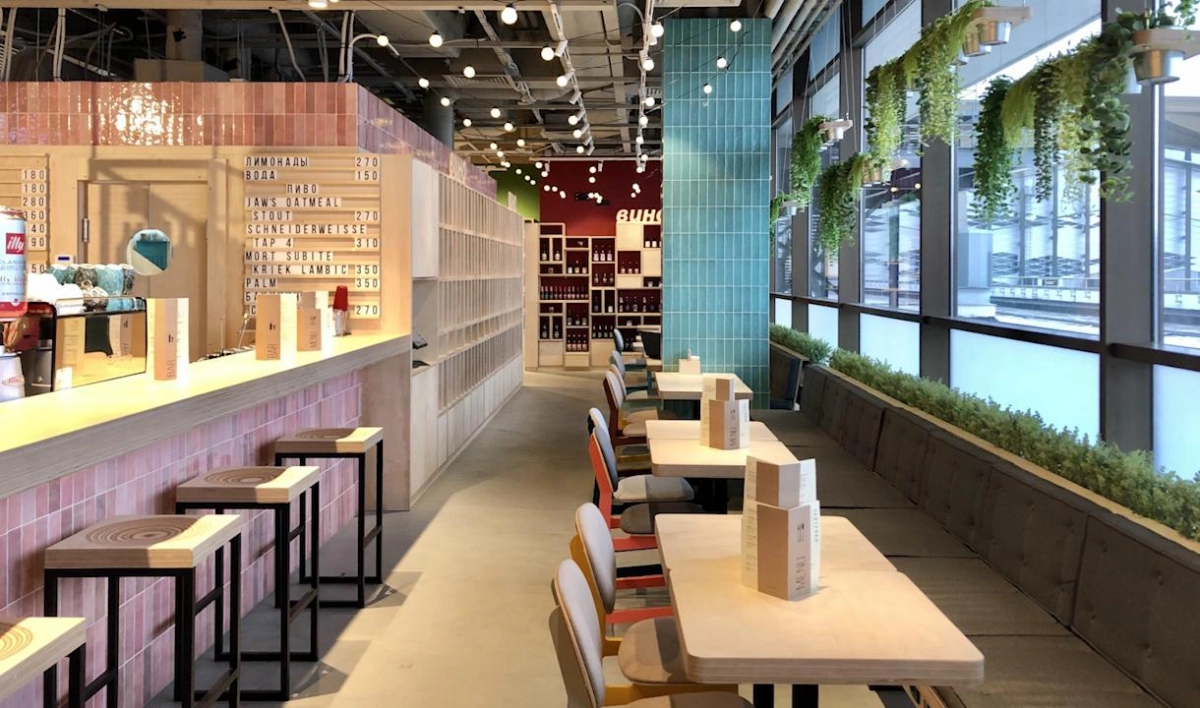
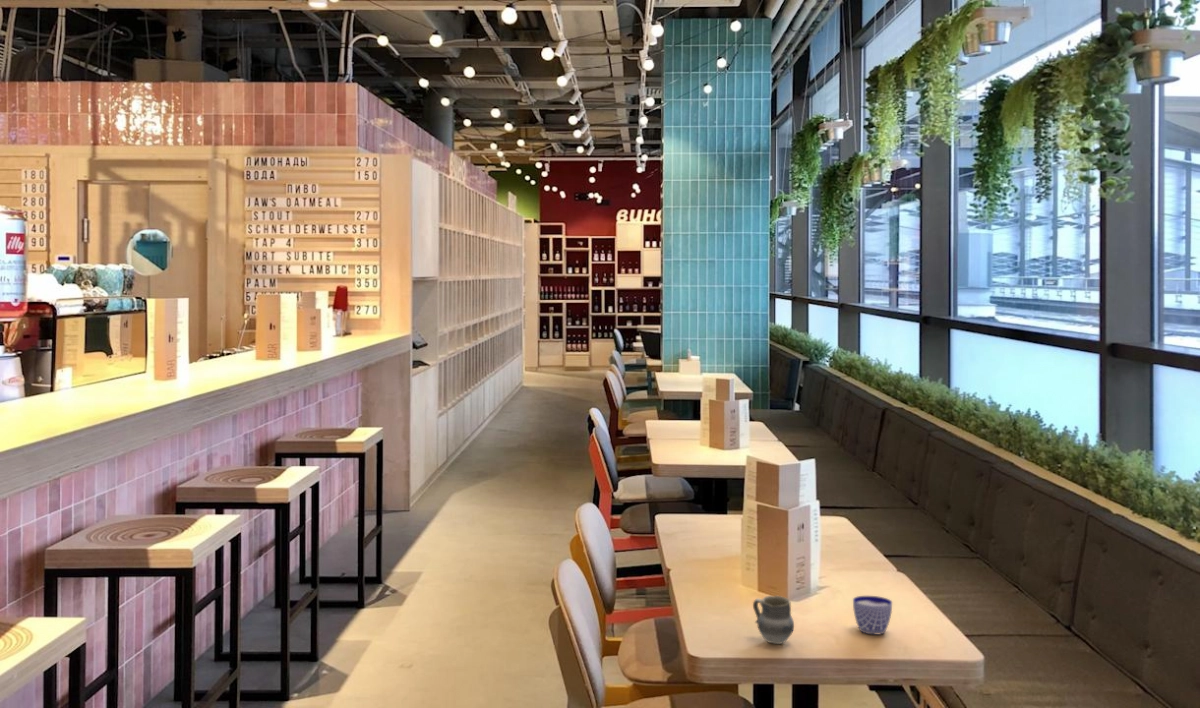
+ cup [752,595,795,645]
+ cup [852,595,893,635]
